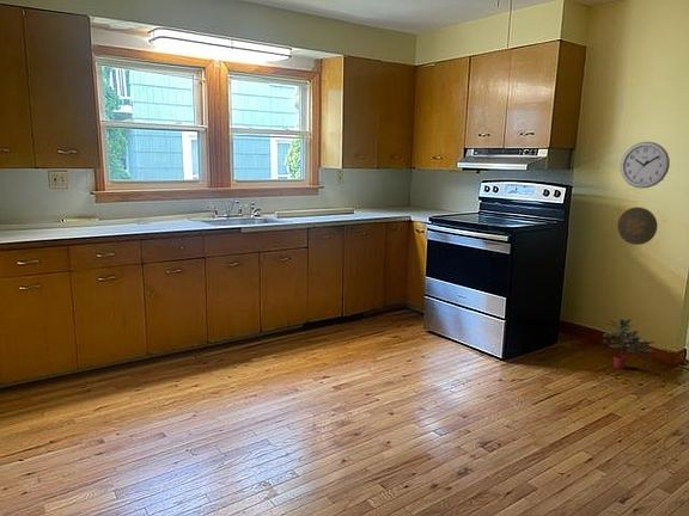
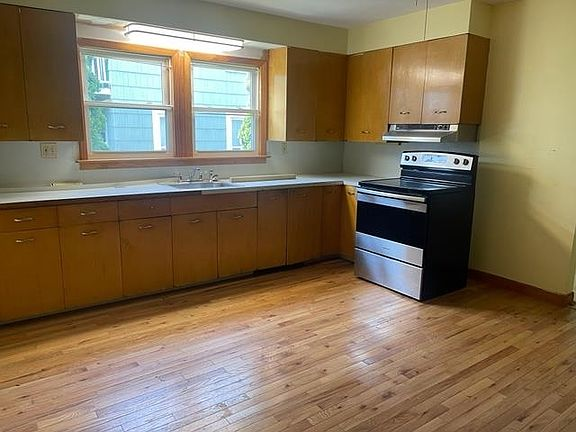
- wall clock [620,141,671,190]
- potted plant [600,318,657,370]
- decorative plate [616,207,658,246]
